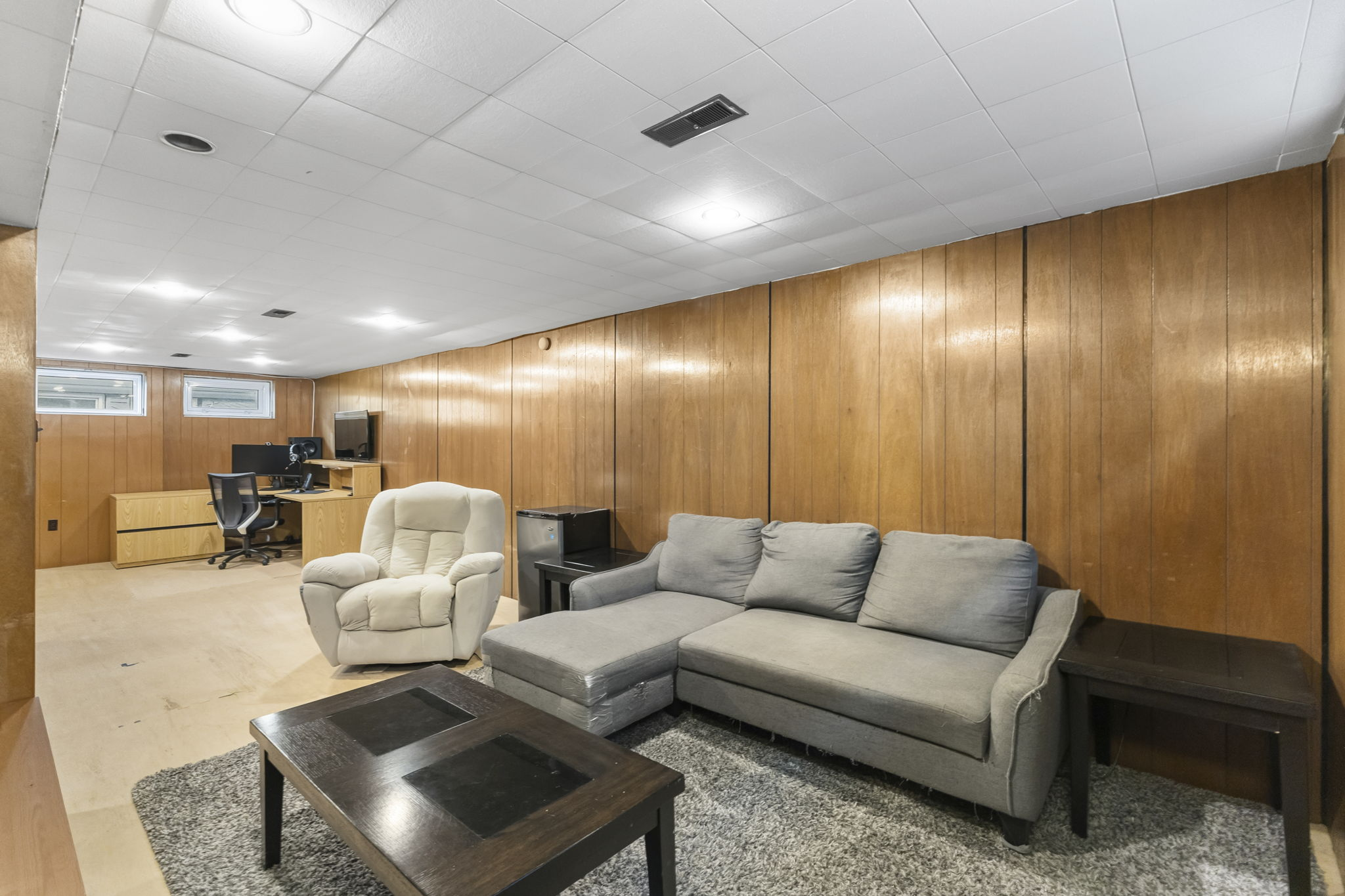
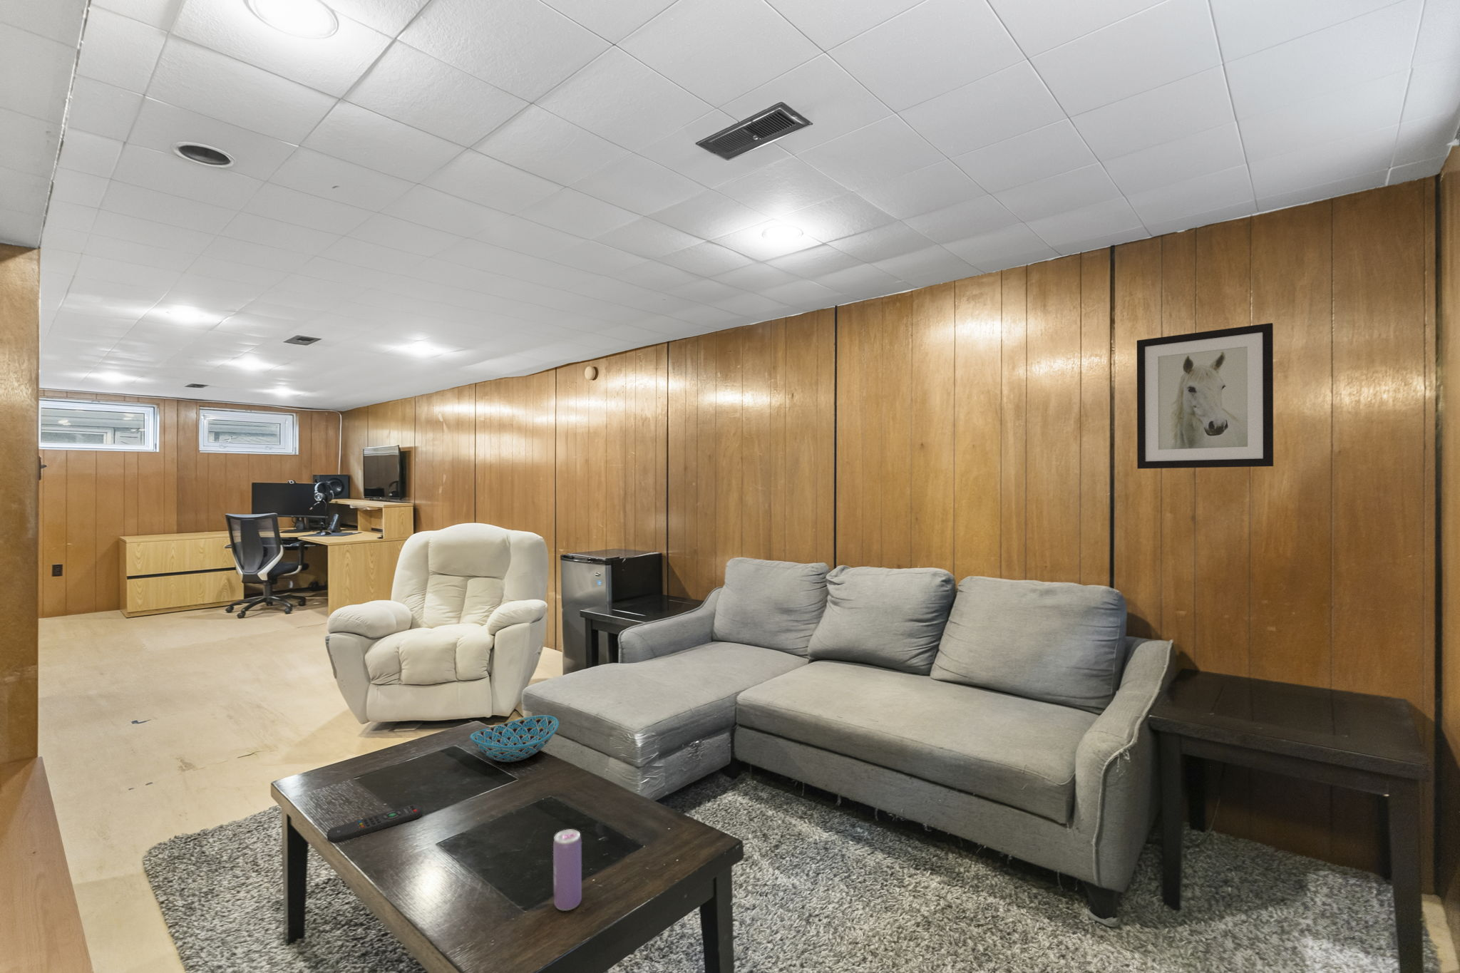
+ beverage can [553,829,583,912]
+ wall art [1137,323,1274,470]
+ remote control [327,804,422,844]
+ bowl [469,715,560,762]
